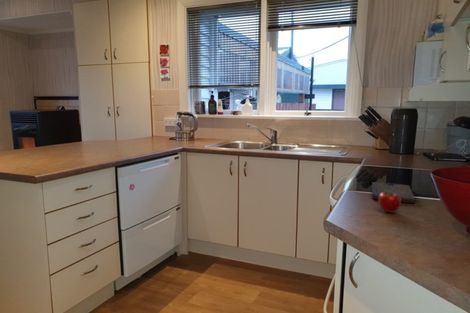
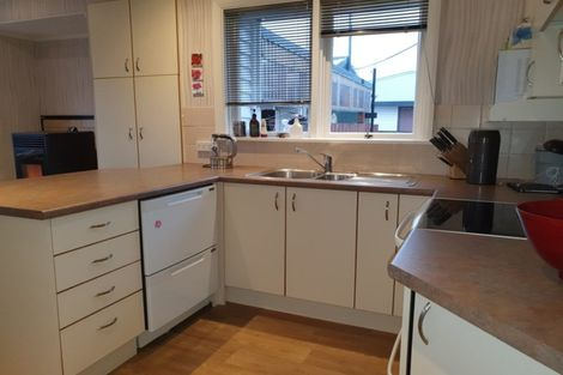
- apple [377,190,402,213]
- cutting board [371,181,416,204]
